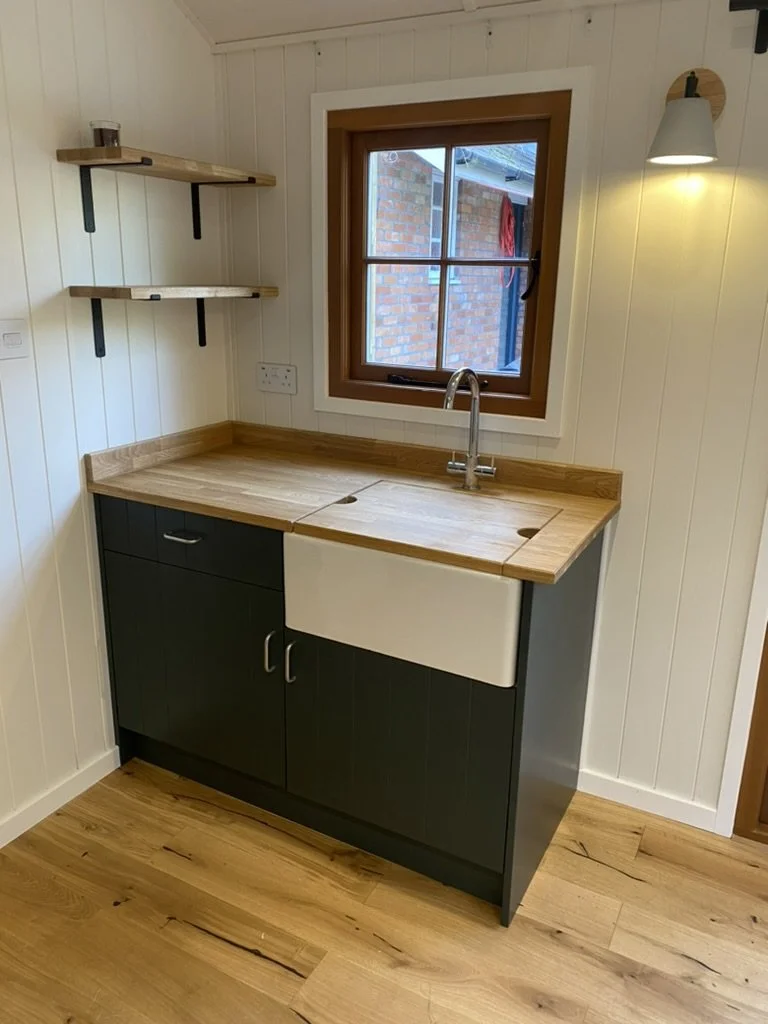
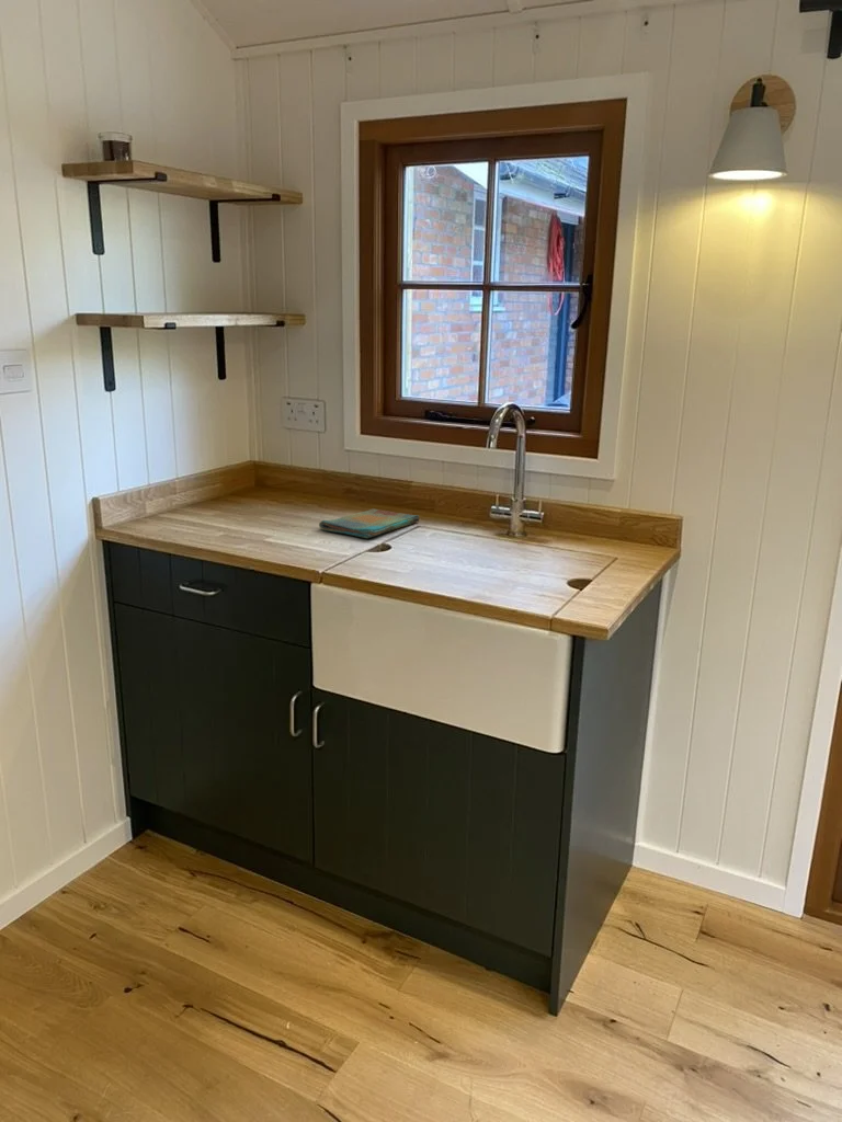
+ dish towel [318,507,420,539]
